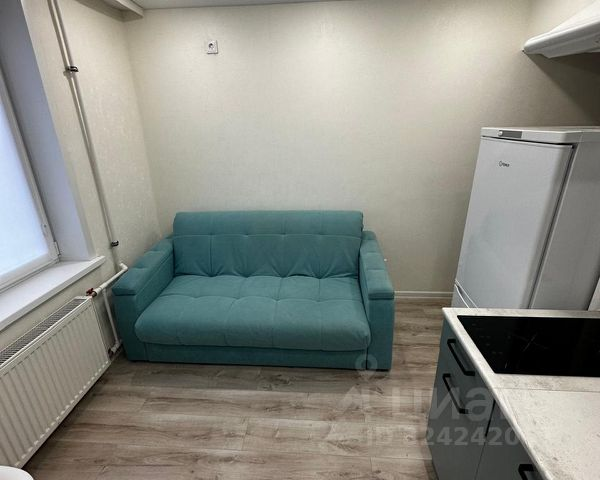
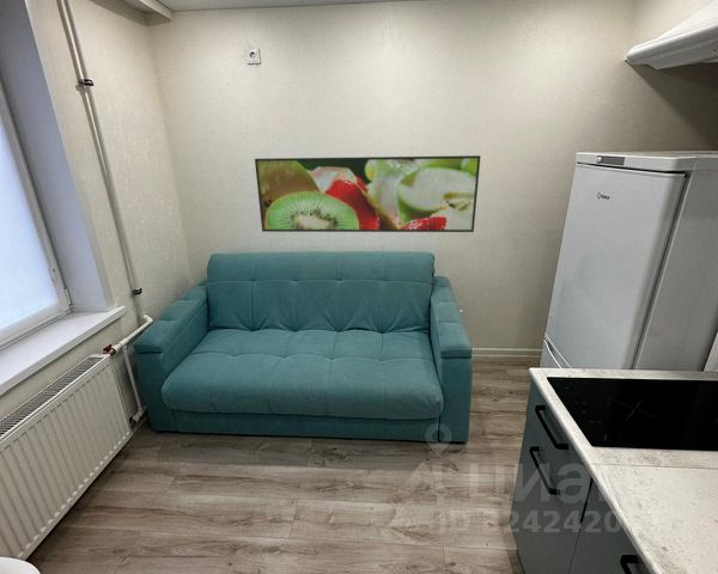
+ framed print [254,154,482,233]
